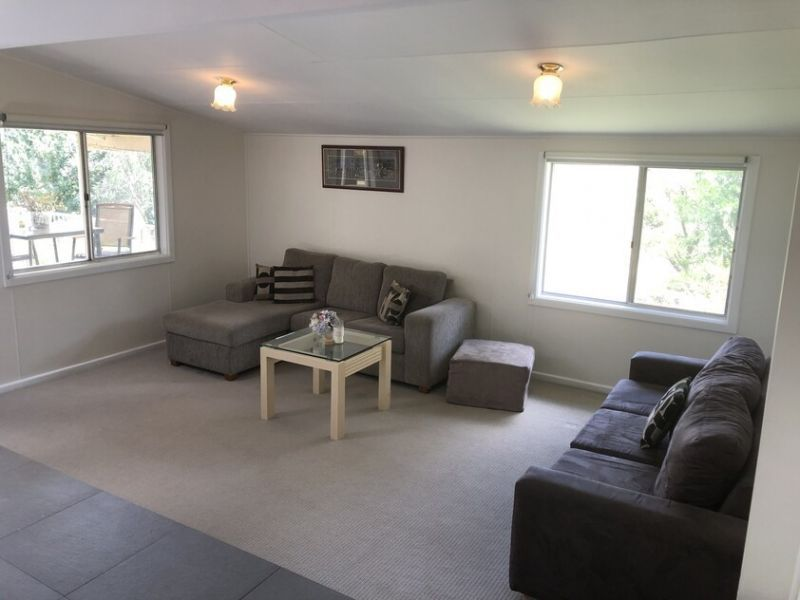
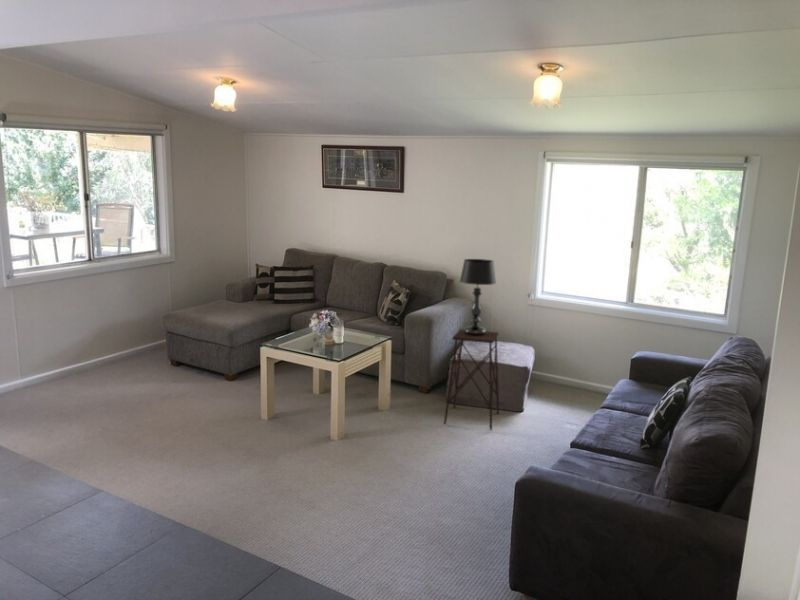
+ table lamp [459,258,497,336]
+ side table [443,328,500,431]
